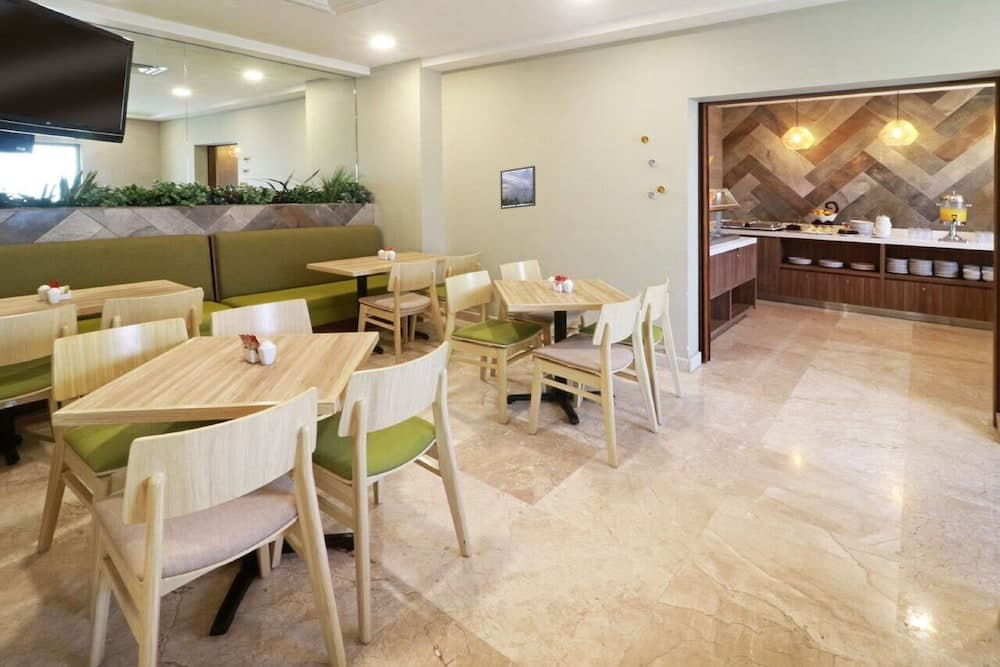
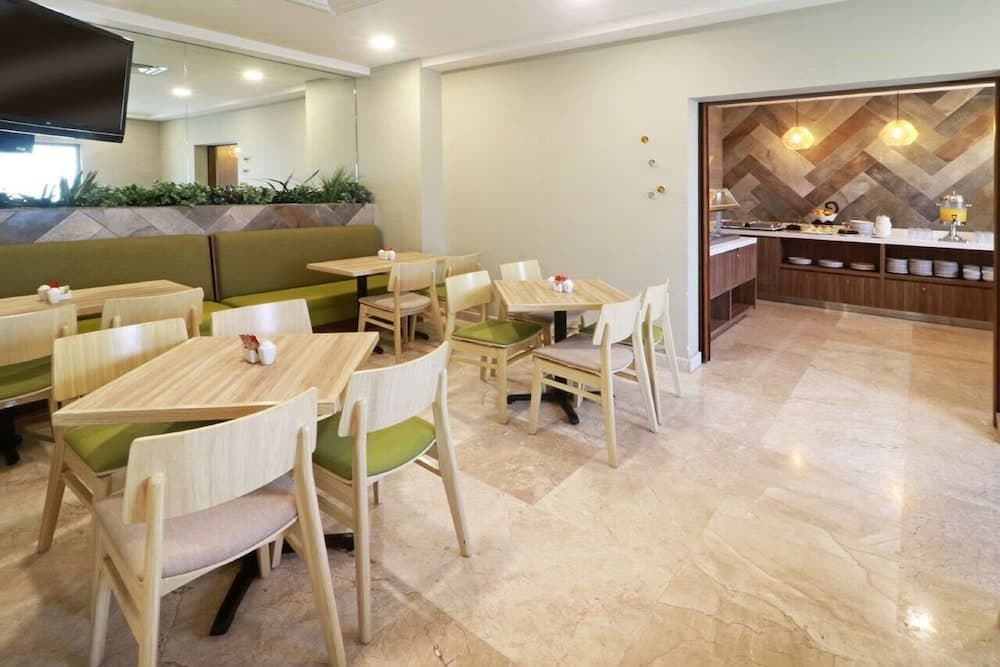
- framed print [499,165,537,210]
